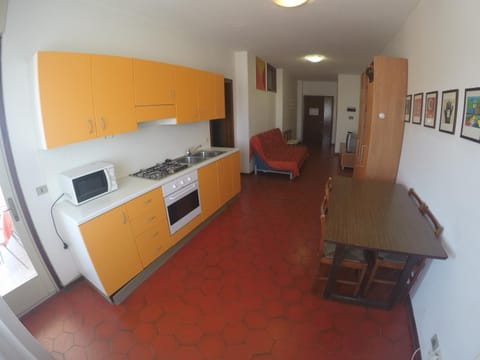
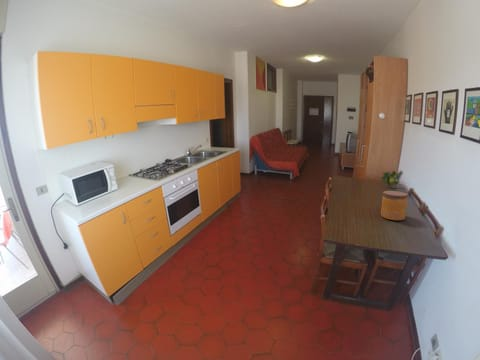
+ jar [380,190,409,221]
+ flowering plant [380,169,404,190]
